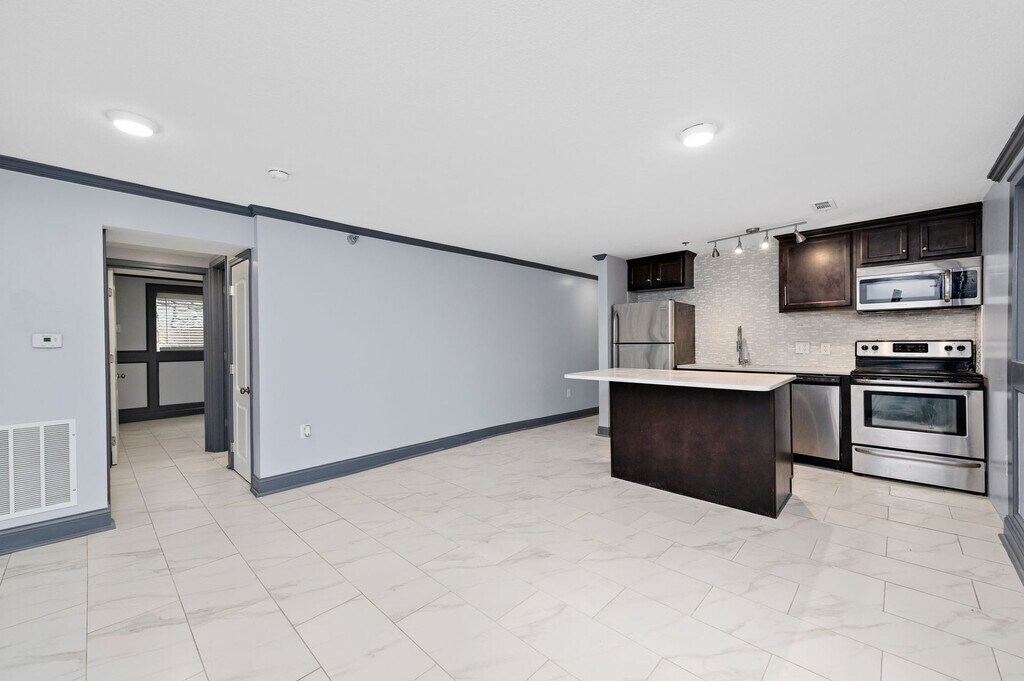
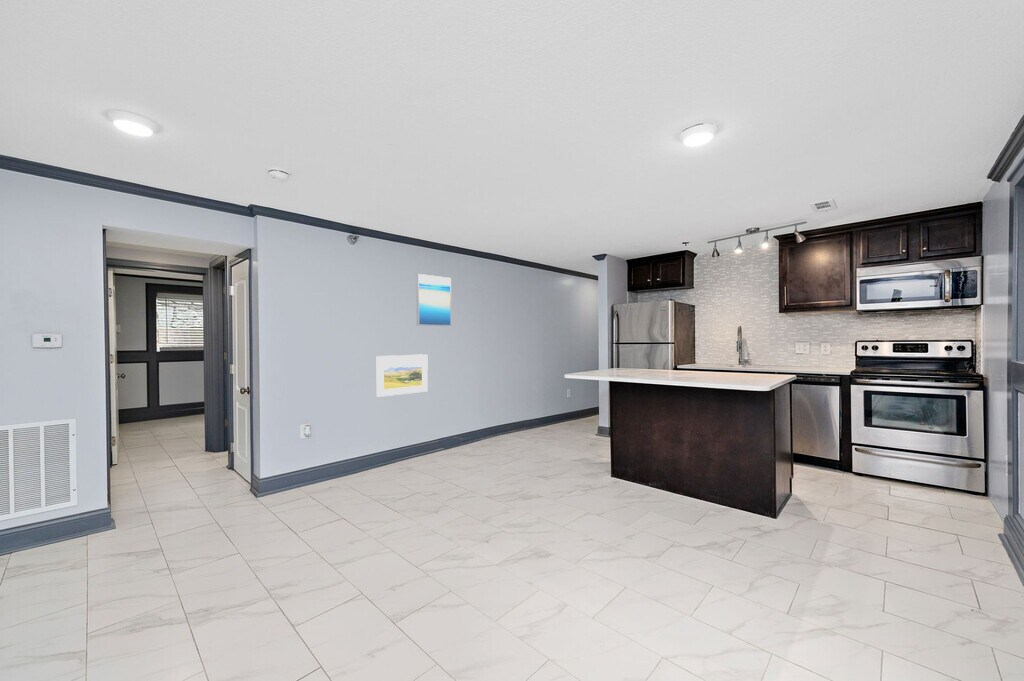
+ wall art [415,273,452,327]
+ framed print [376,353,429,398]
